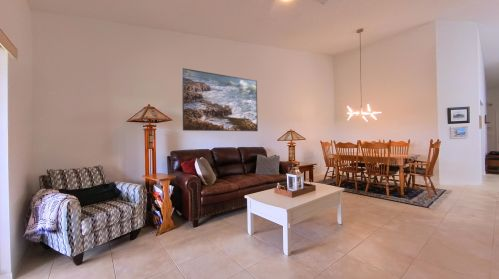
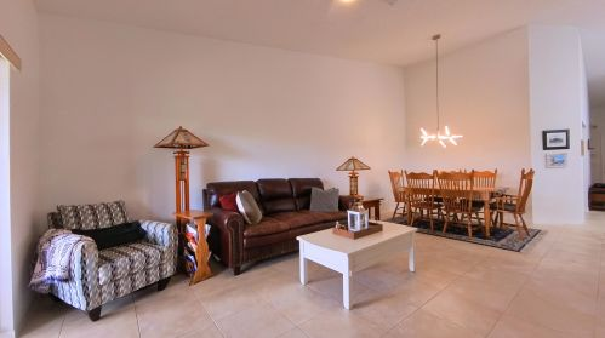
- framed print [181,67,259,132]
